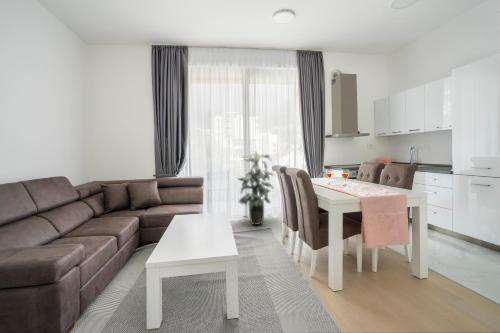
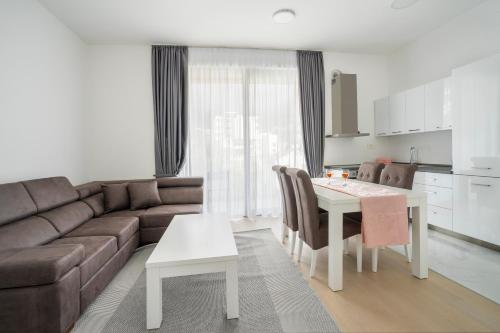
- indoor plant [236,148,275,226]
